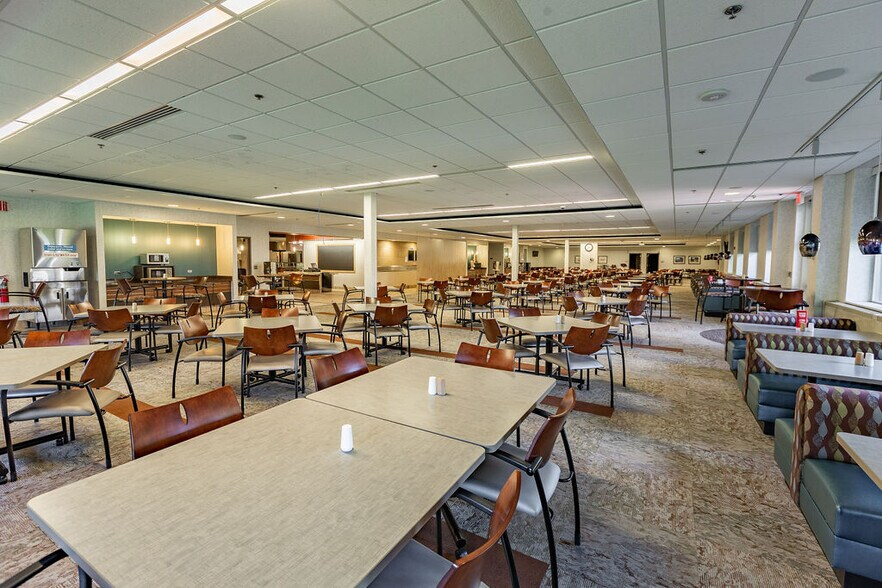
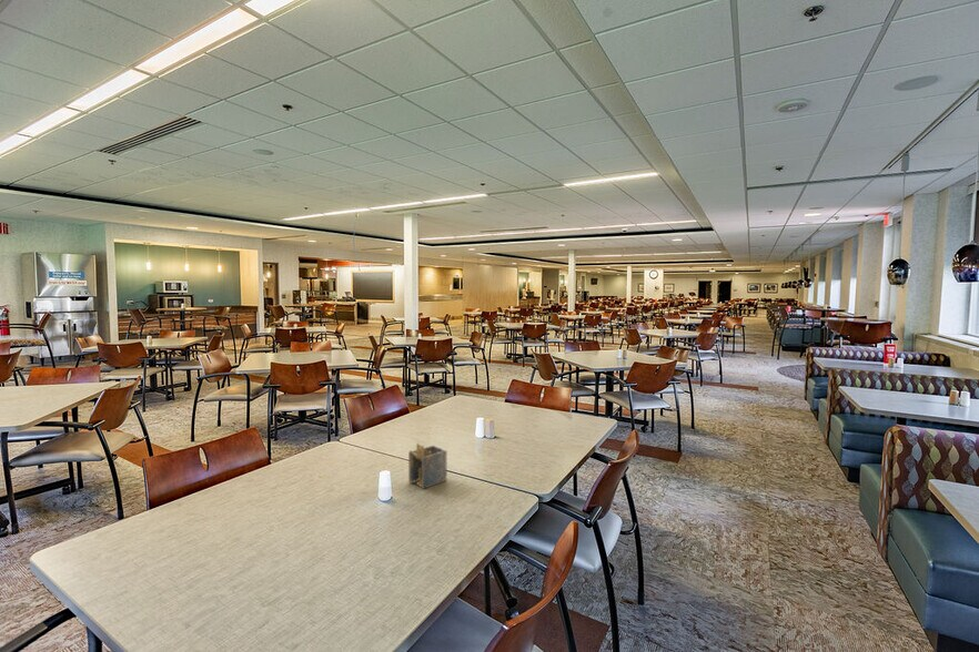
+ napkin holder [407,442,447,490]
